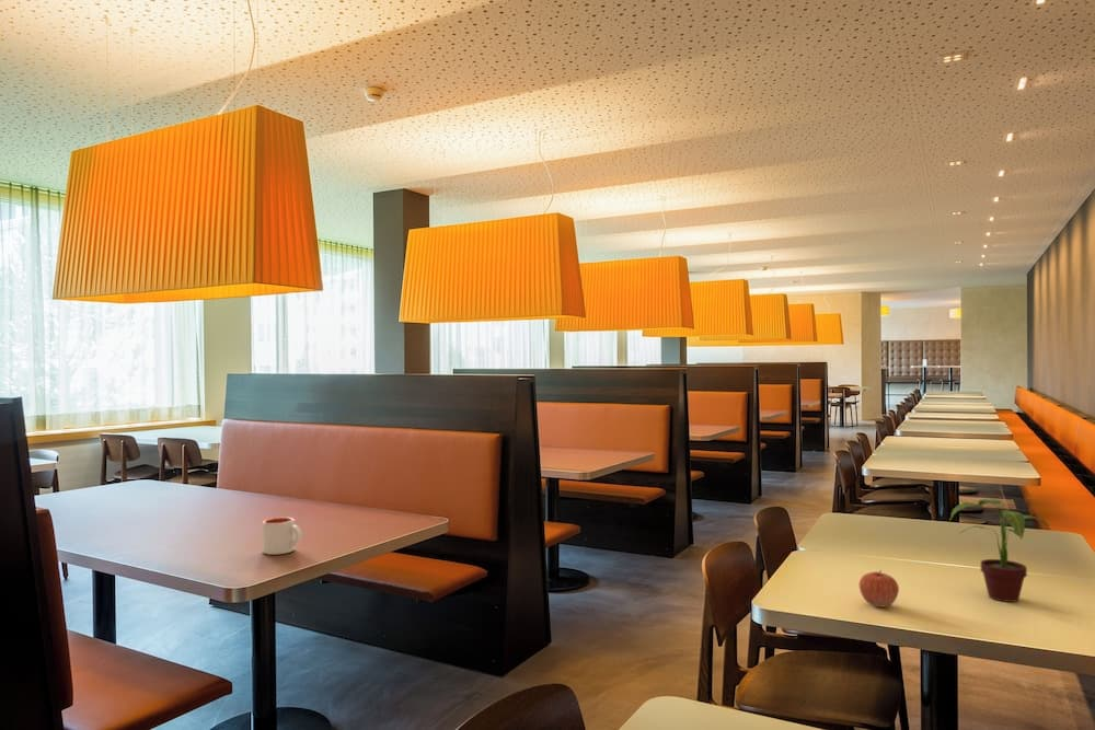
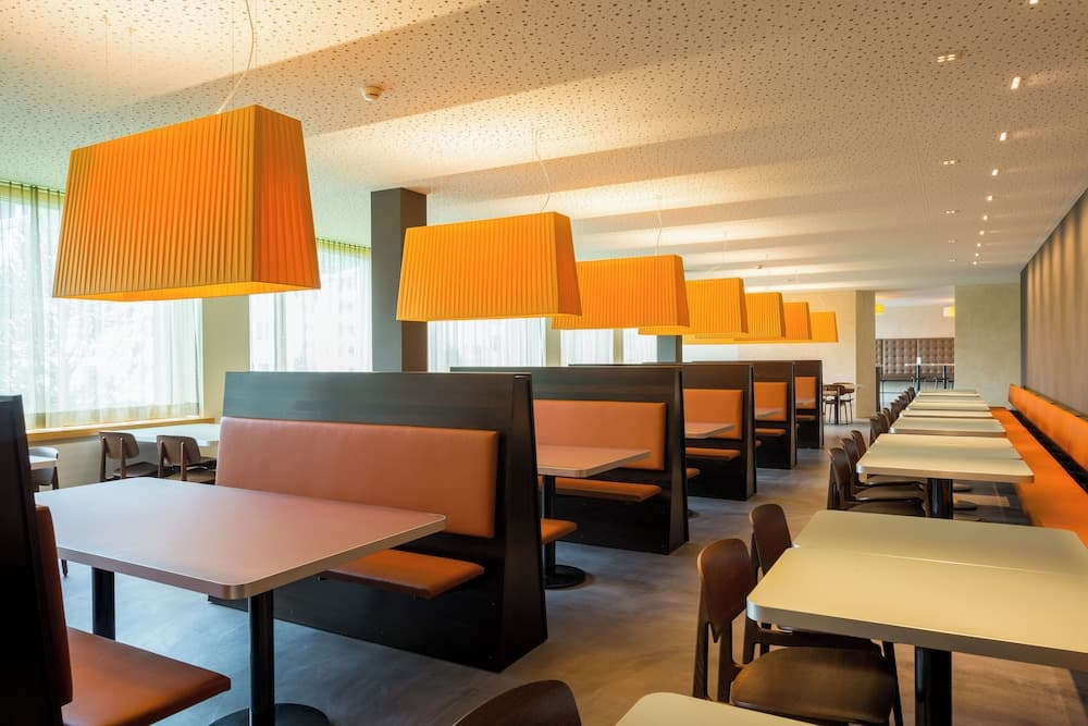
- mug [261,517,303,556]
- apple [858,570,900,609]
- potted plant [949,498,1049,603]
